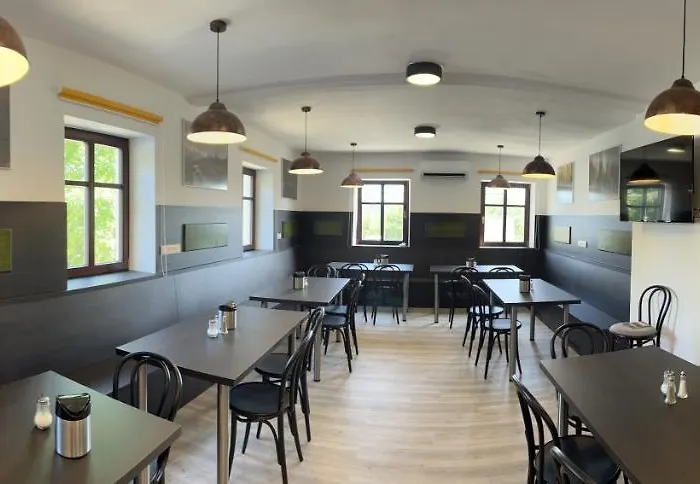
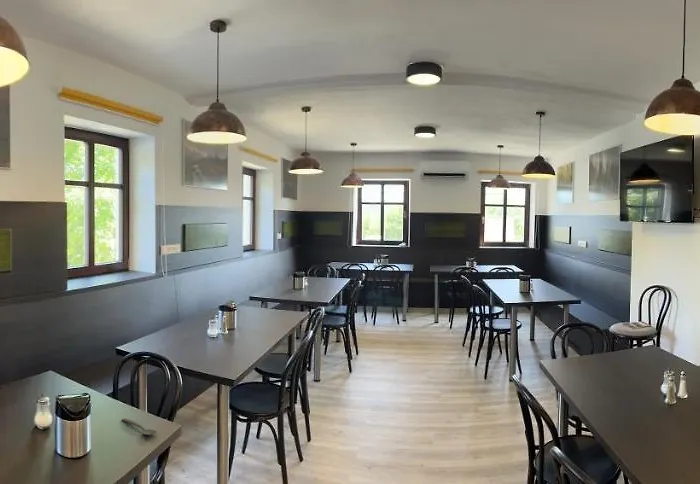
+ spoon [121,417,158,436]
